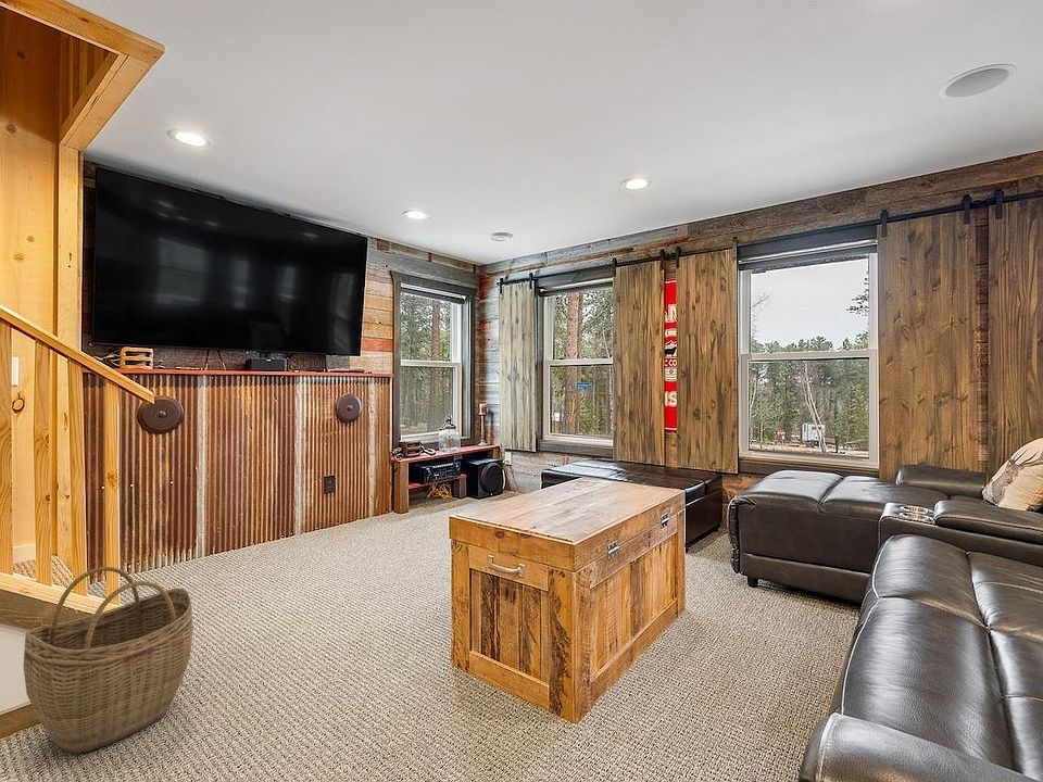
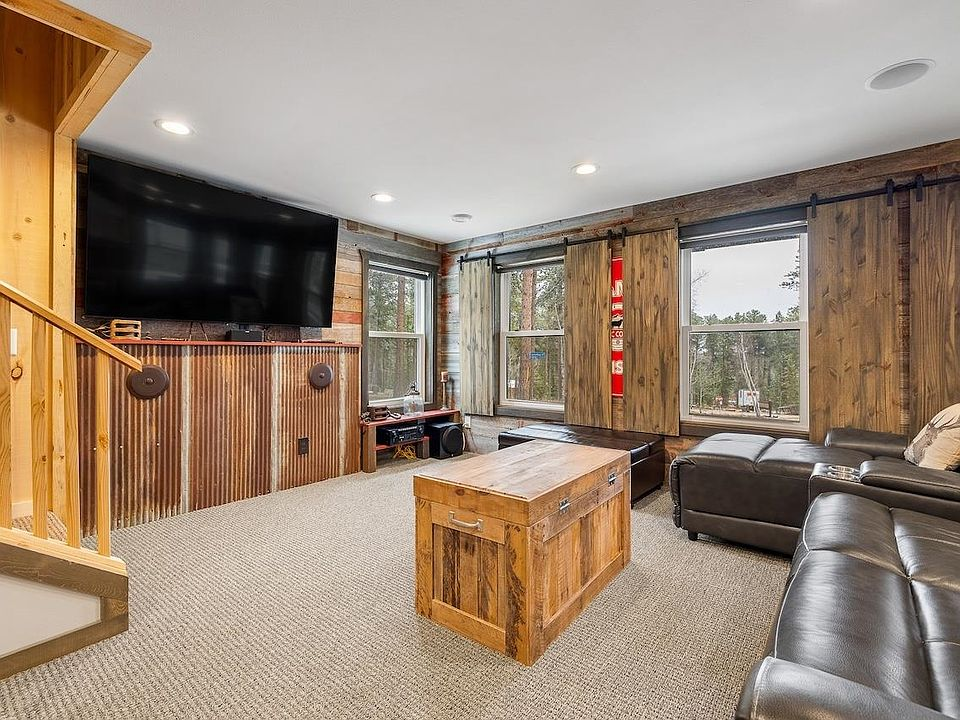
- woven basket [23,566,194,755]
